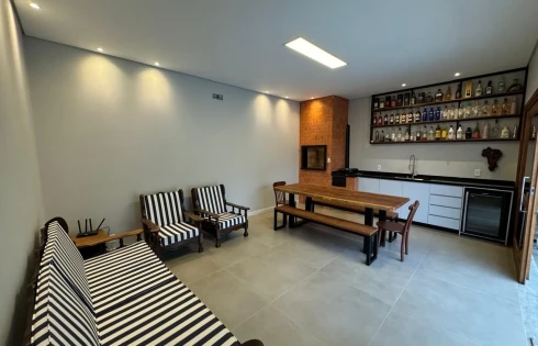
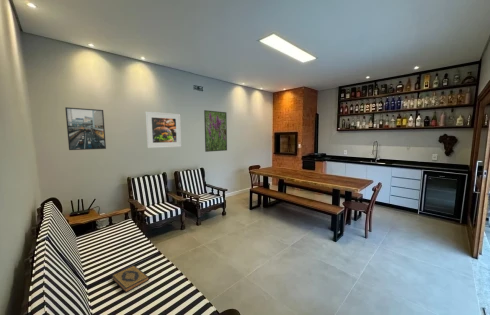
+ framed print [145,111,182,149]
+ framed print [64,106,107,151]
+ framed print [203,109,228,153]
+ hardback book [111,265,150,293]
